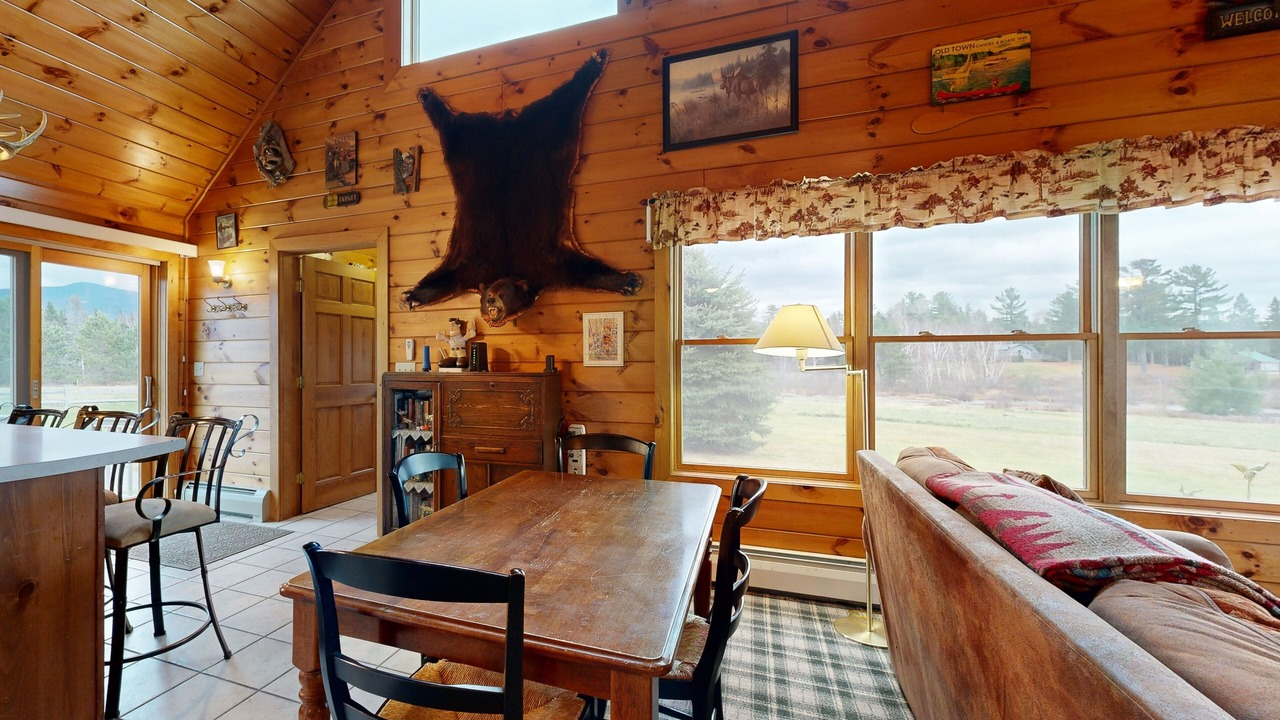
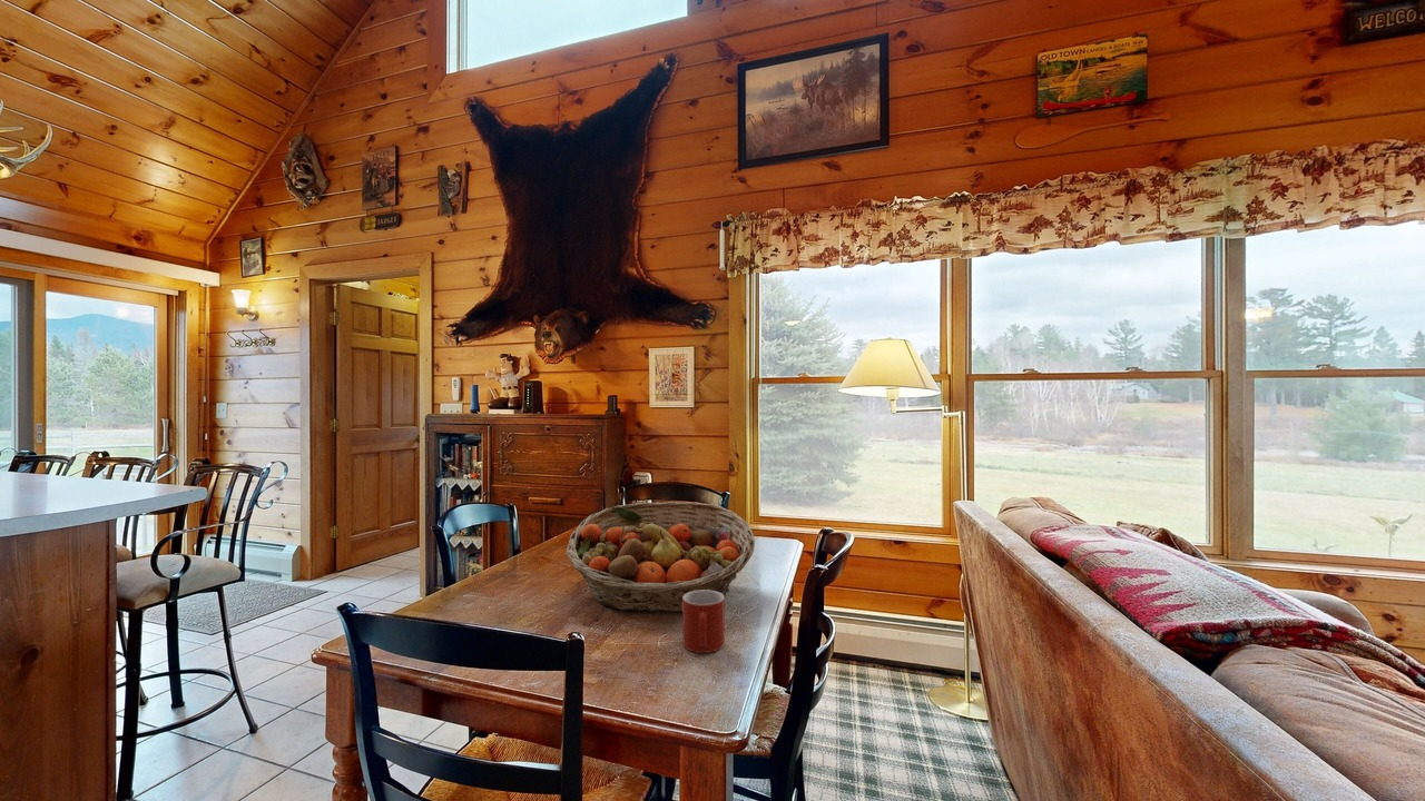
+ mug [681,590,726,654]
+ fruit basket [566,501,756,614]
